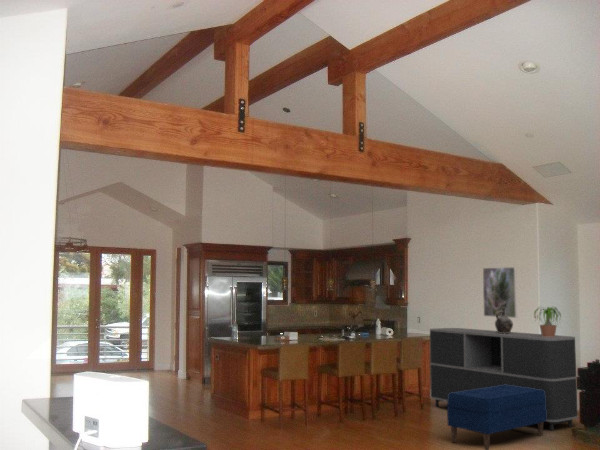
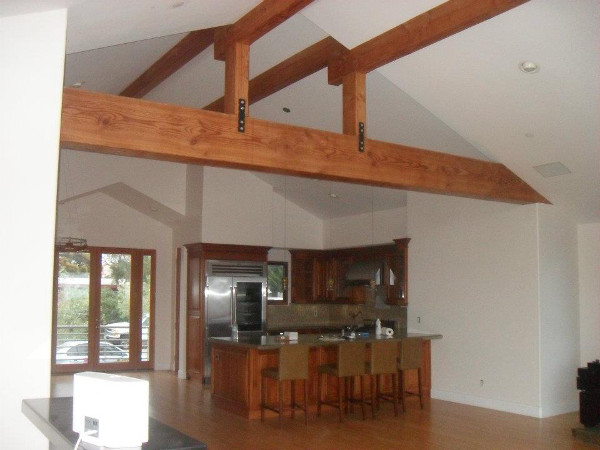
- bench [446,384,547,450]
- potted plant [532,305,562,337]
- sideboard [429,327,579,432]
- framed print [482,266,518,319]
- vessel [494,308,514,334]
